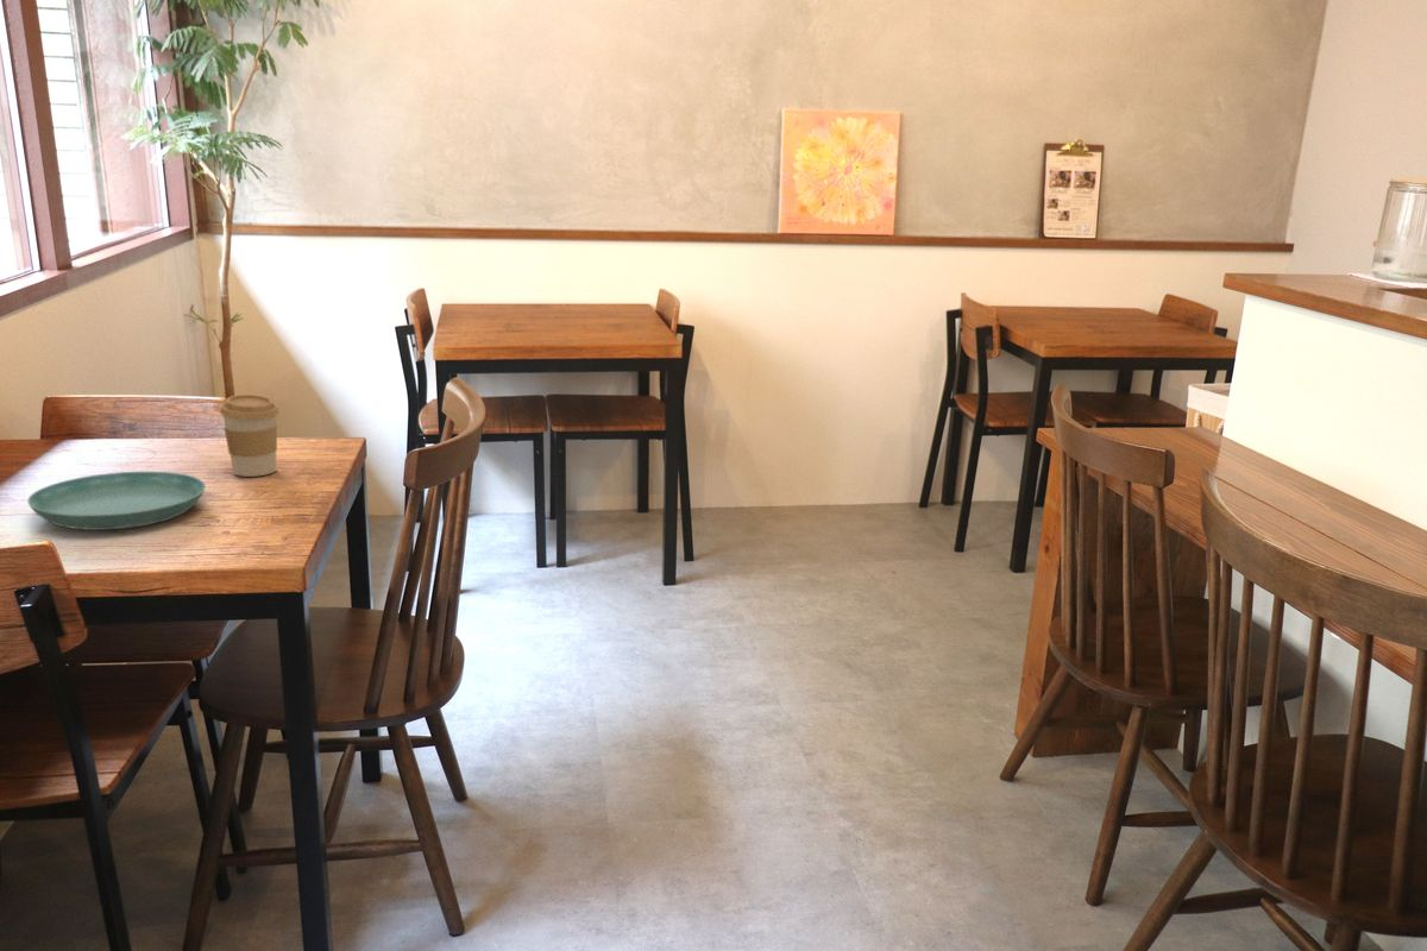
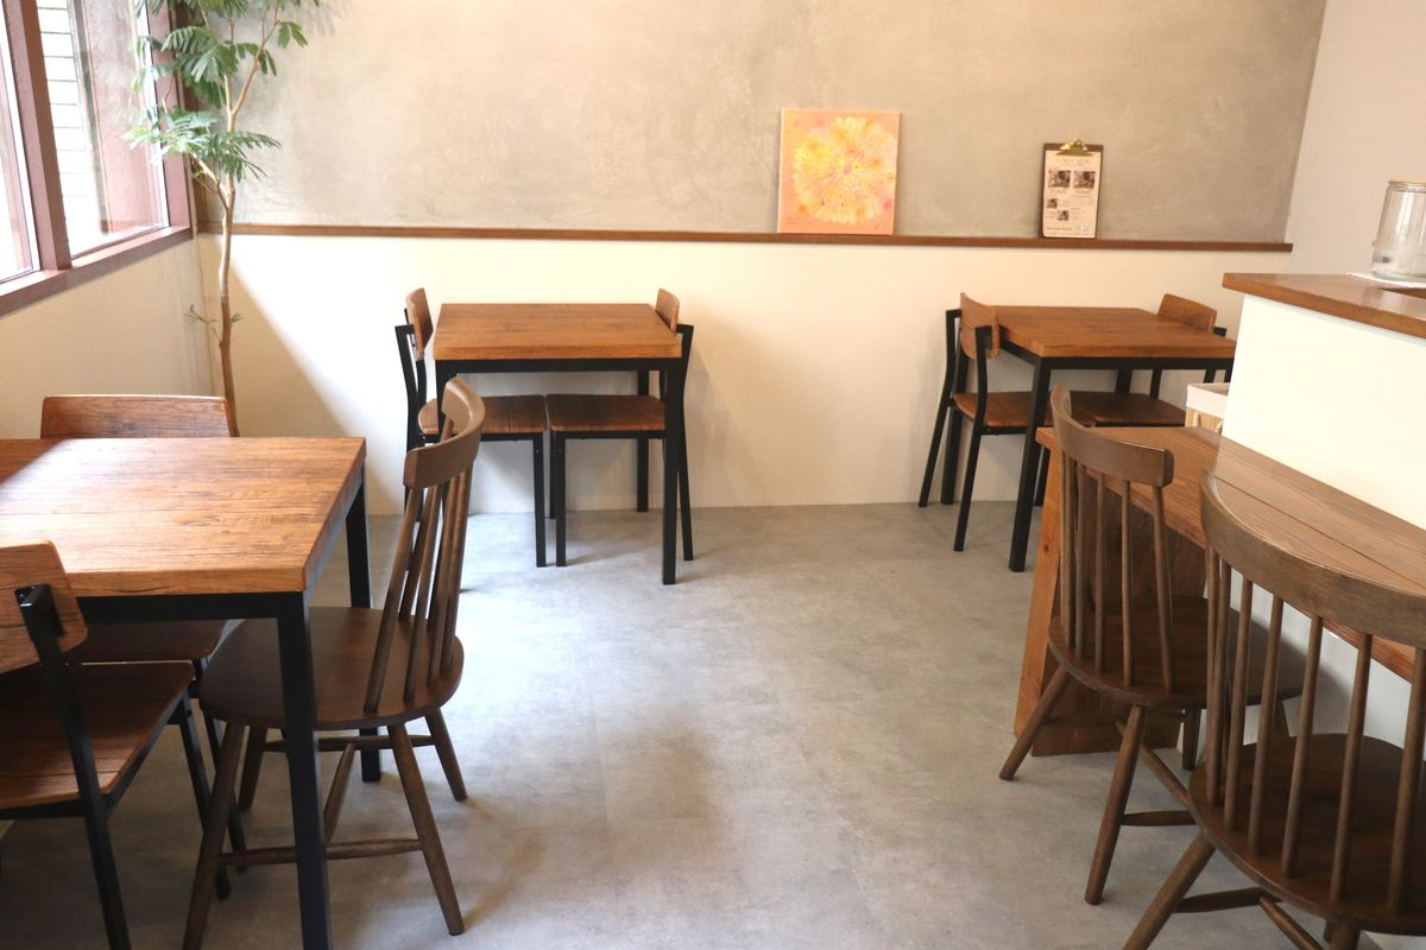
- saucer [26,471,207,531]
- coffee cup [219,393,281,478]
